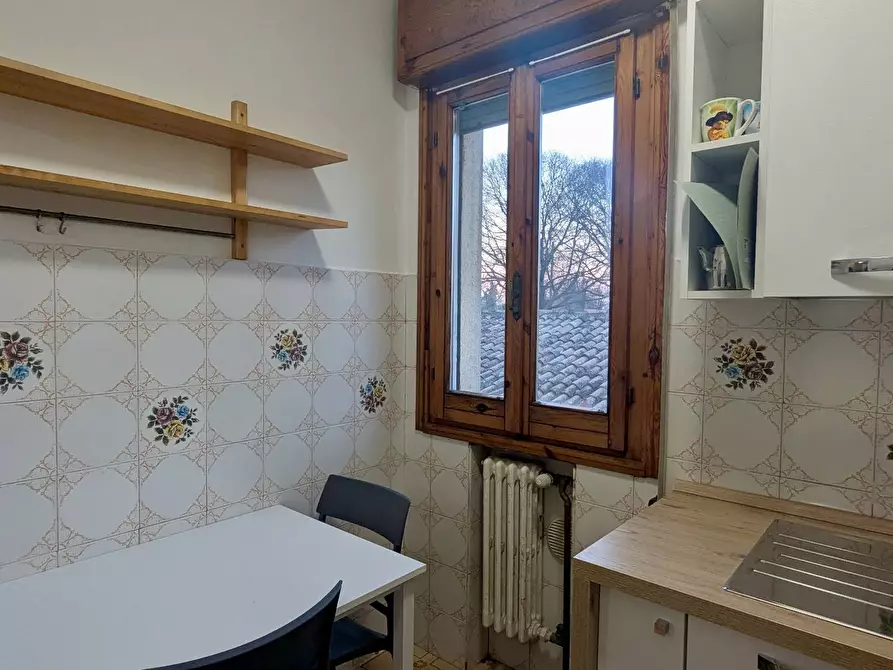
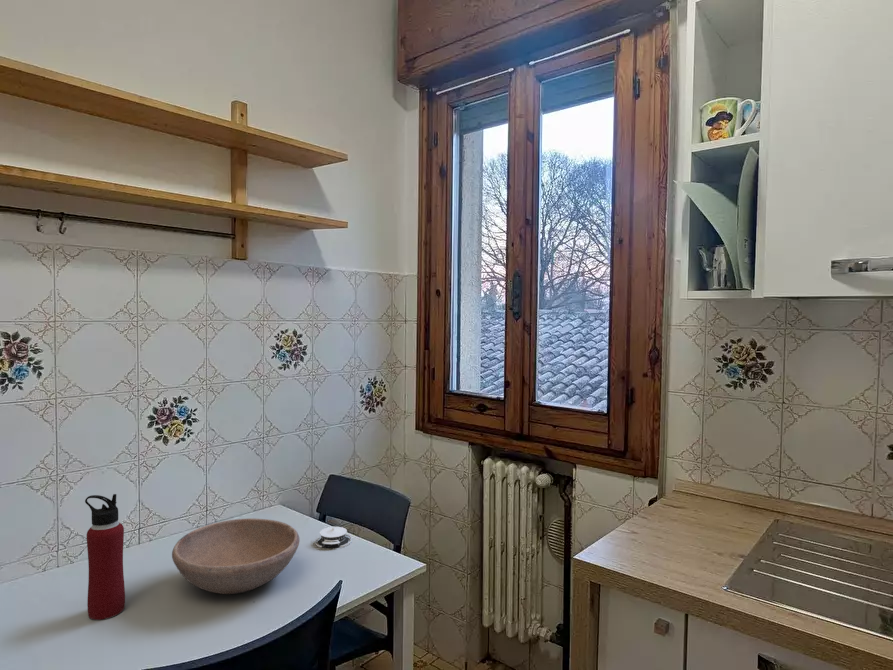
+ architectural model [314,525,353,548]
+ bowl [171,517,301,595]
+ water bottle [84,493,126,621]
